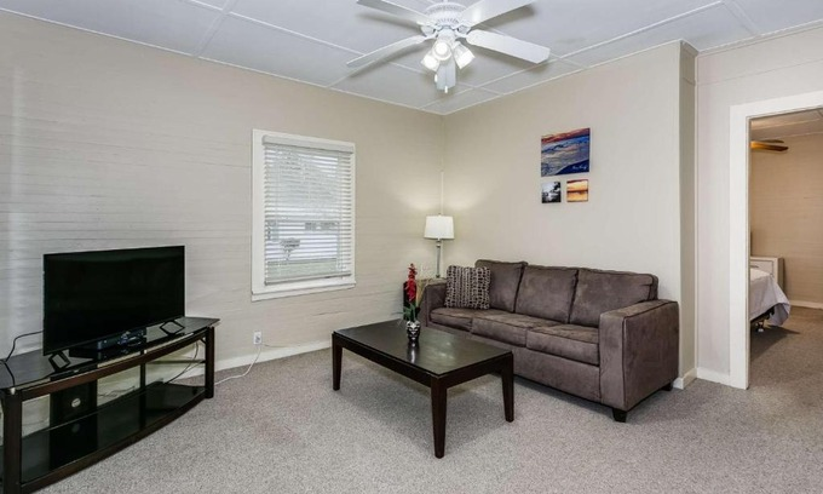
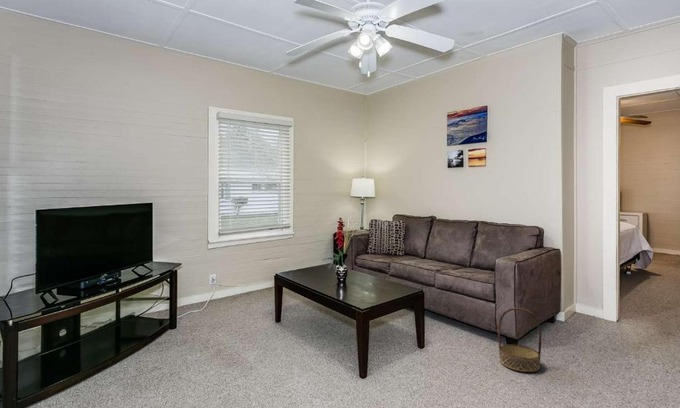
+ basket [497,307,542,373]
